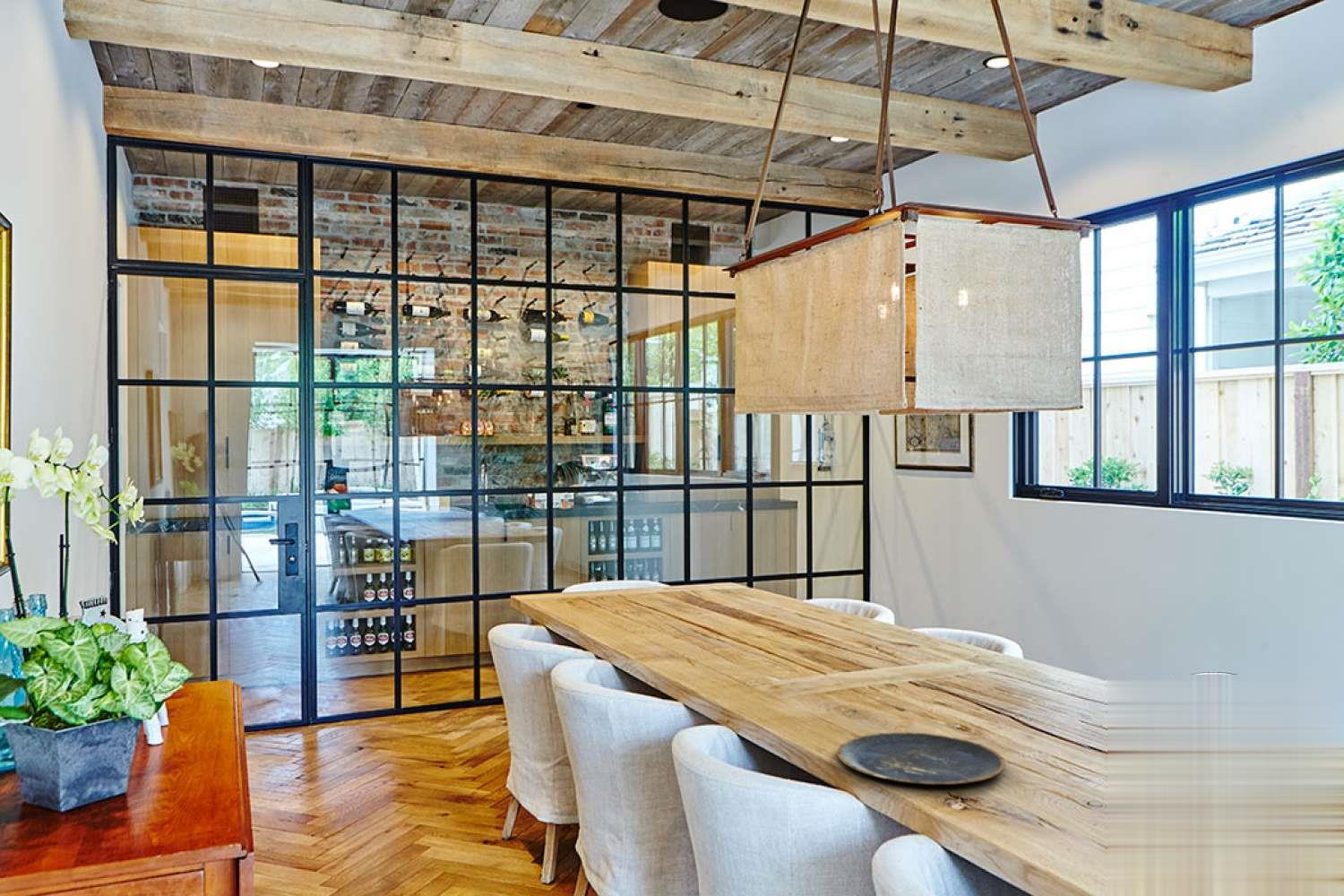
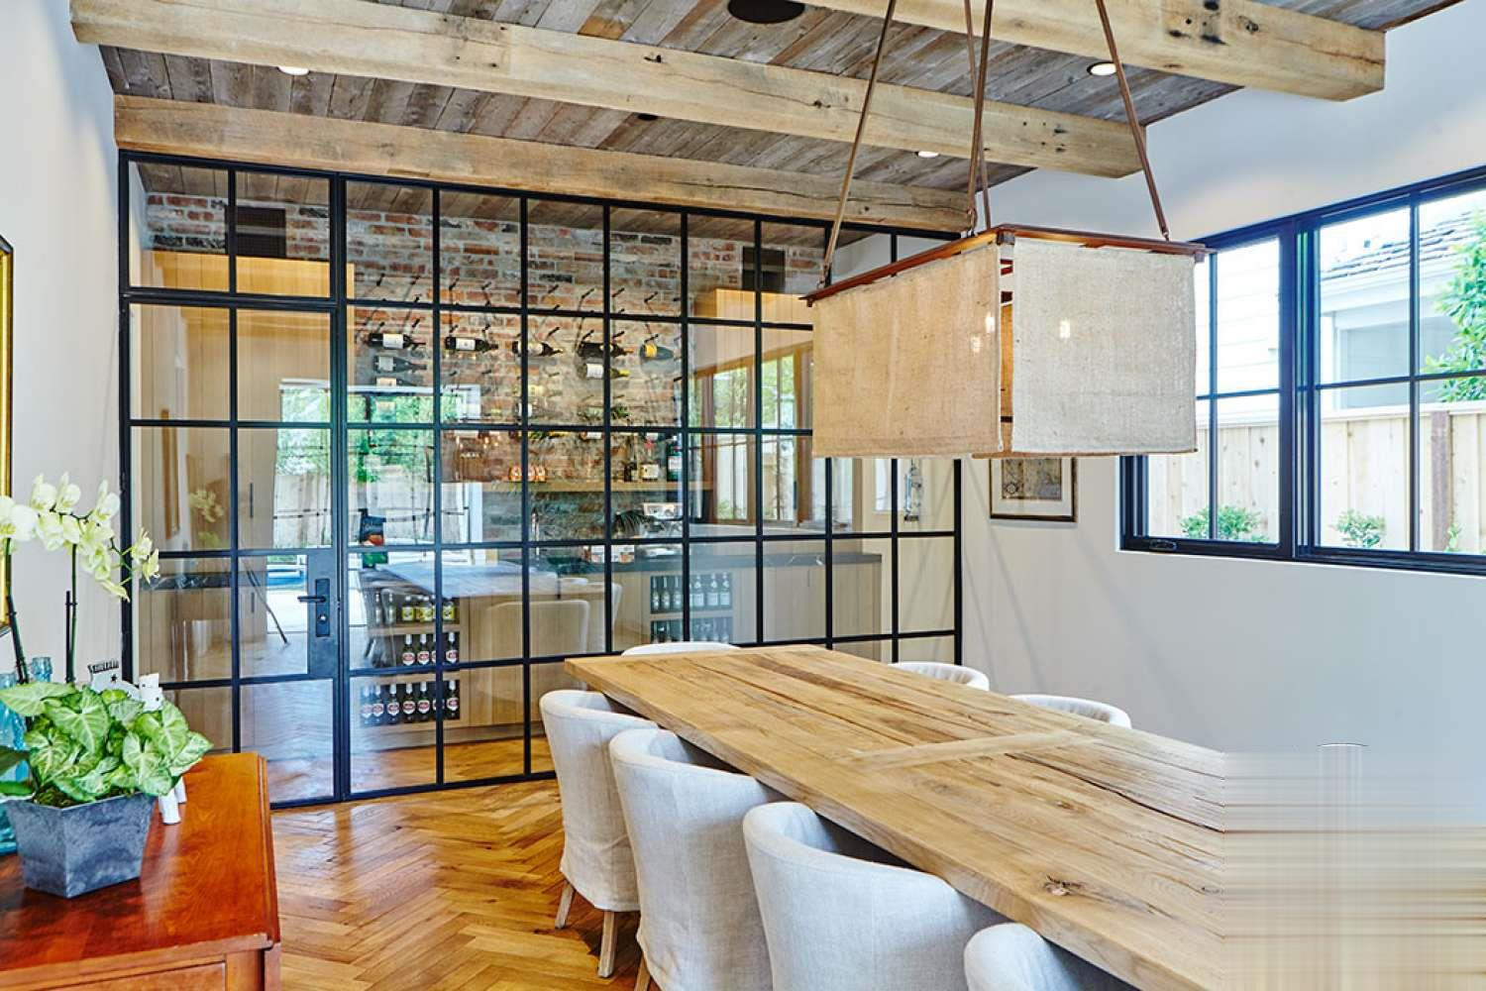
- plate [836,731,1007,786]
